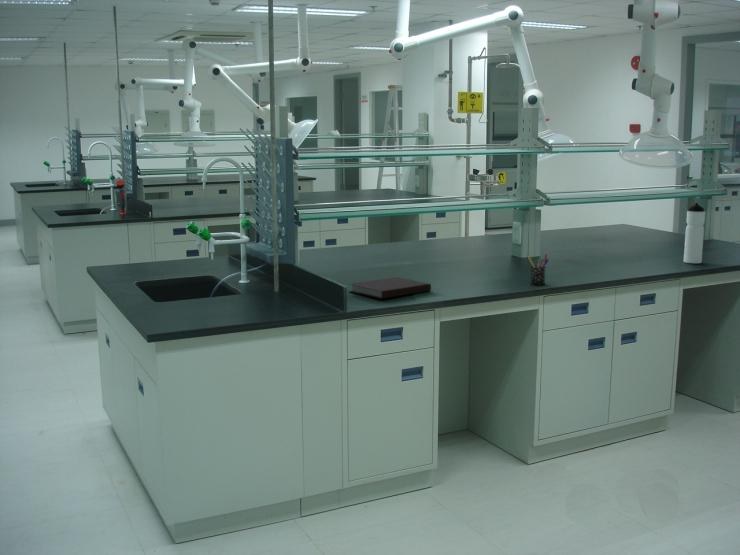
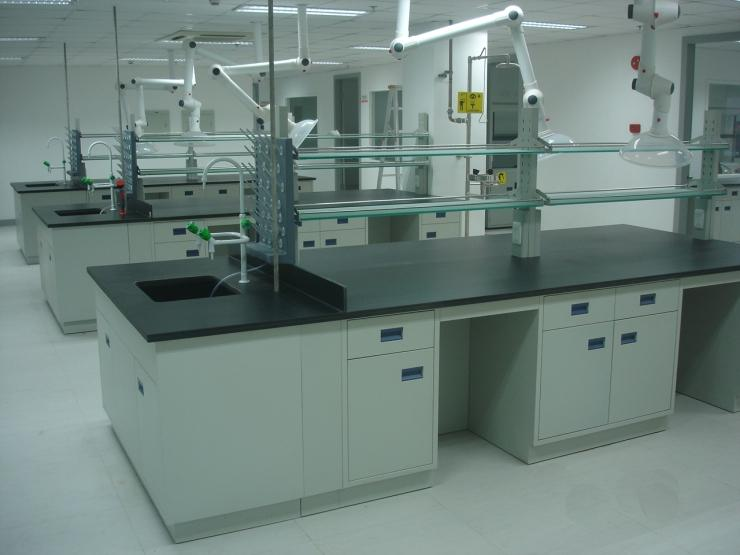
- water bottle [683,202,706,264]
- notebook [348,276,432,300]
- pen holder [527,253,550,286]
